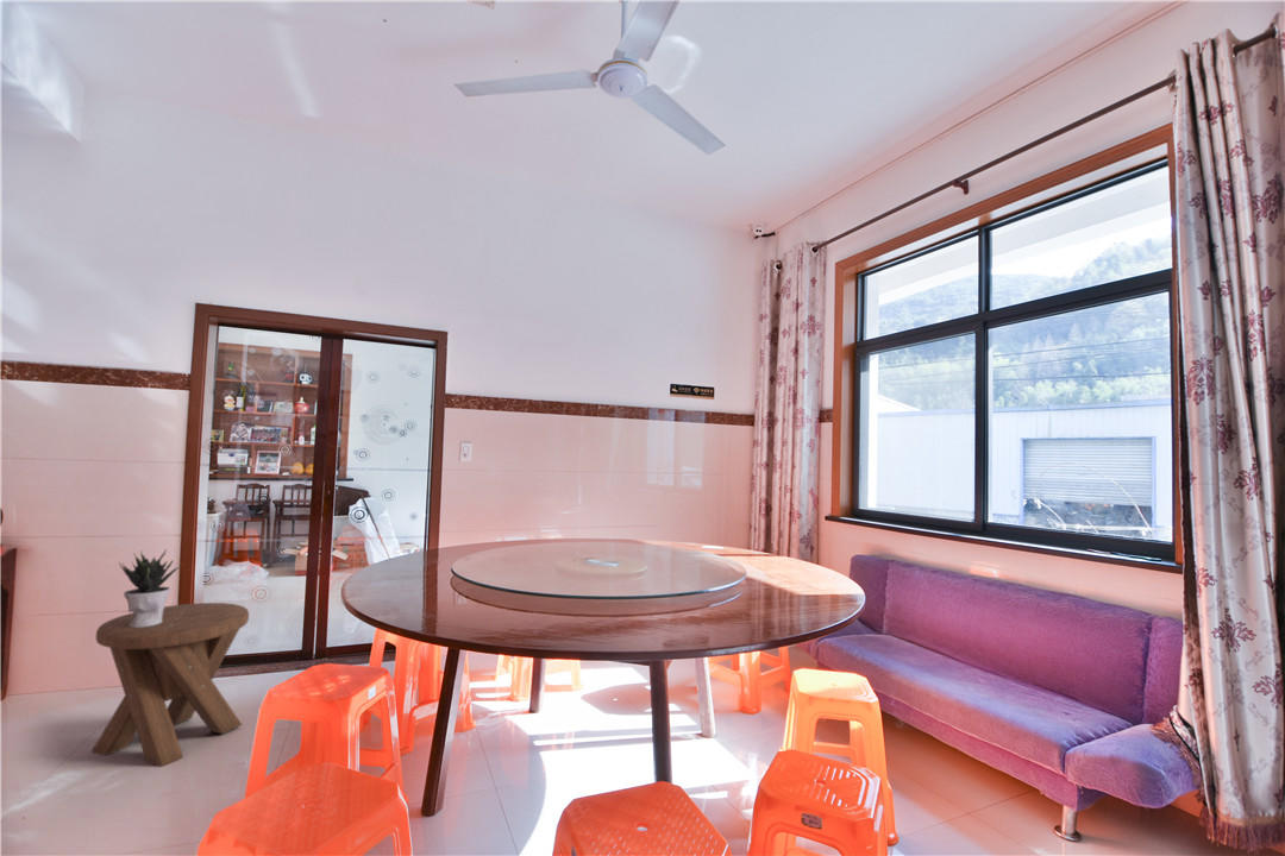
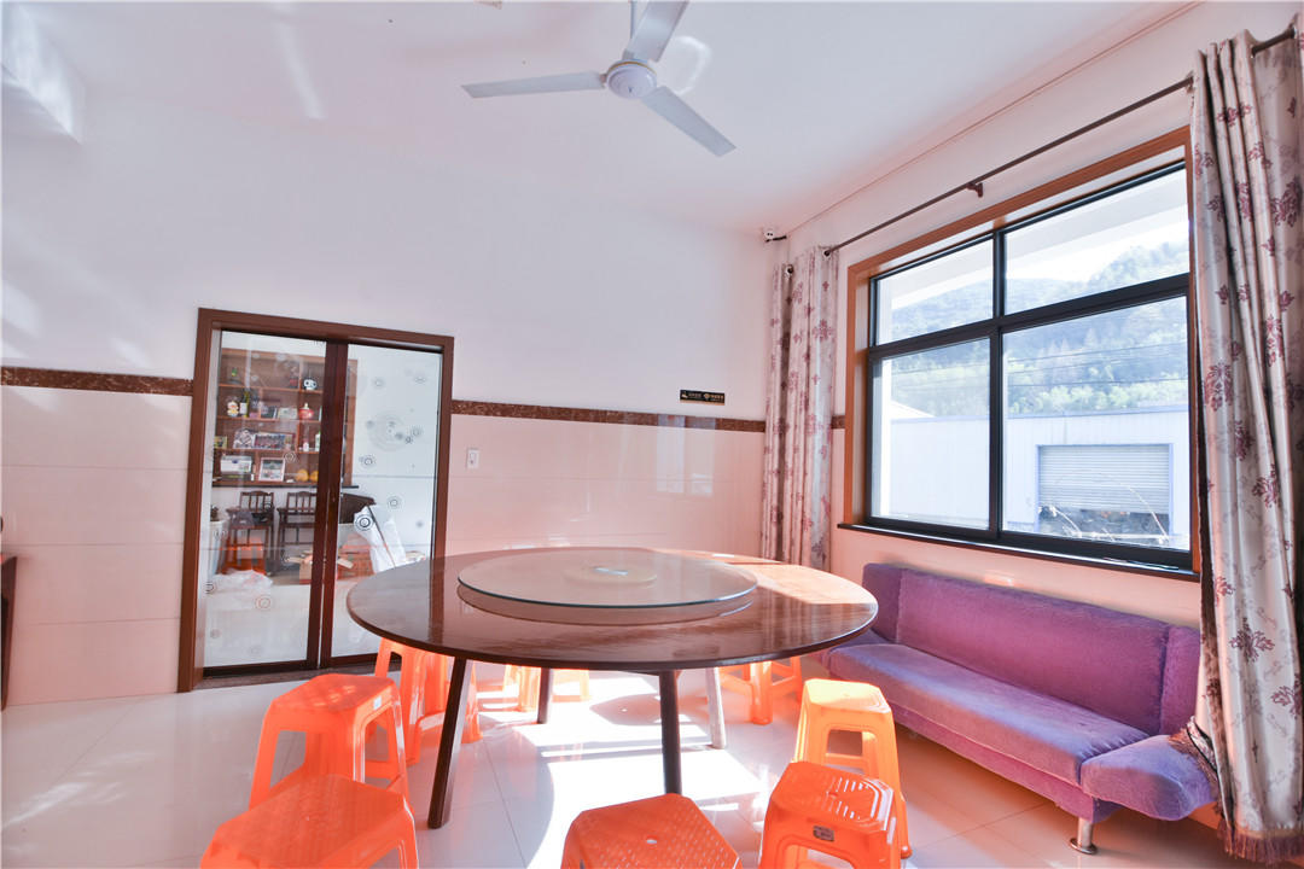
- potted plant [118,548,184,628]
- music stool [90,602,250,768]
